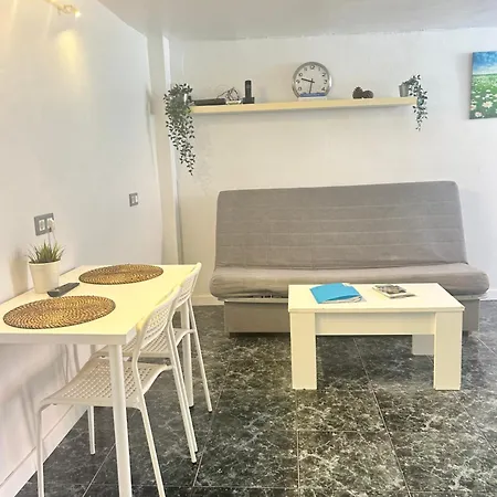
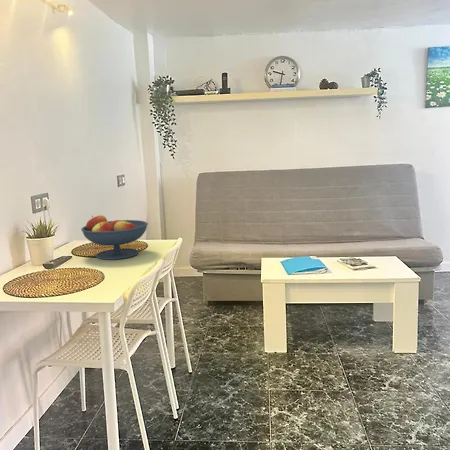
+ fruit bowl [80,214,149,261]
